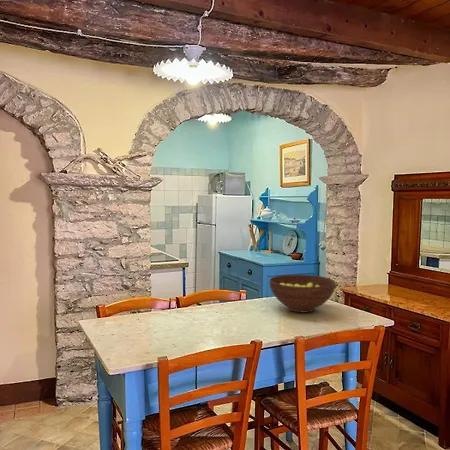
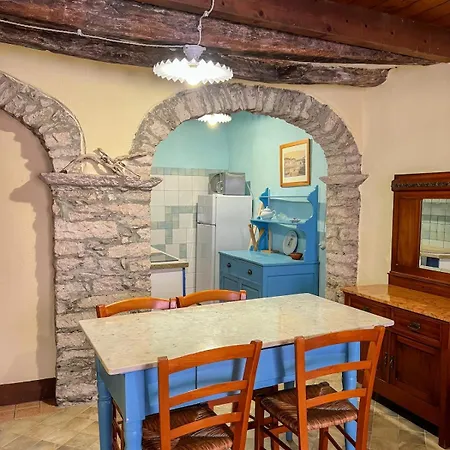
- fruit bowl [268,274,336,314]
